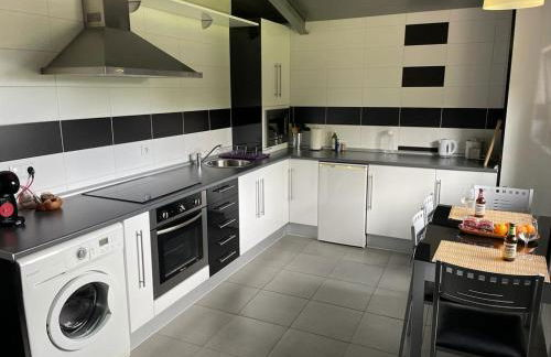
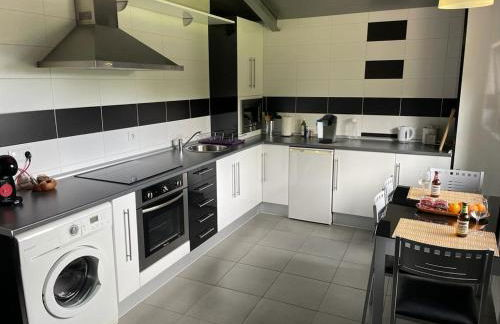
+ coffee maker [314,113,338,144]
